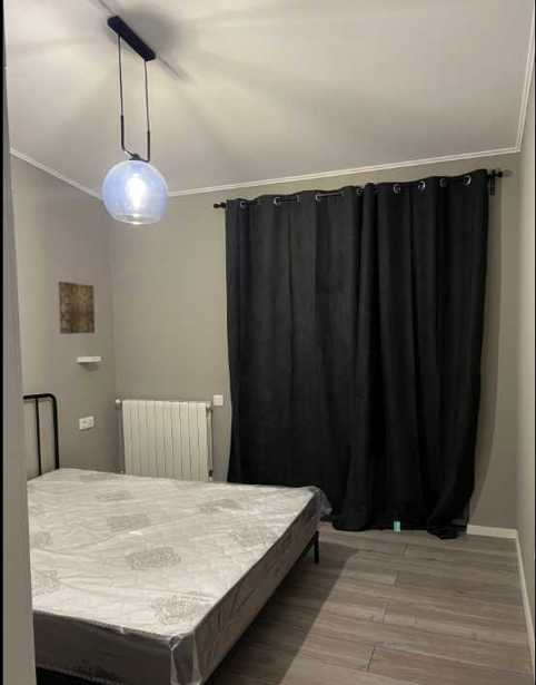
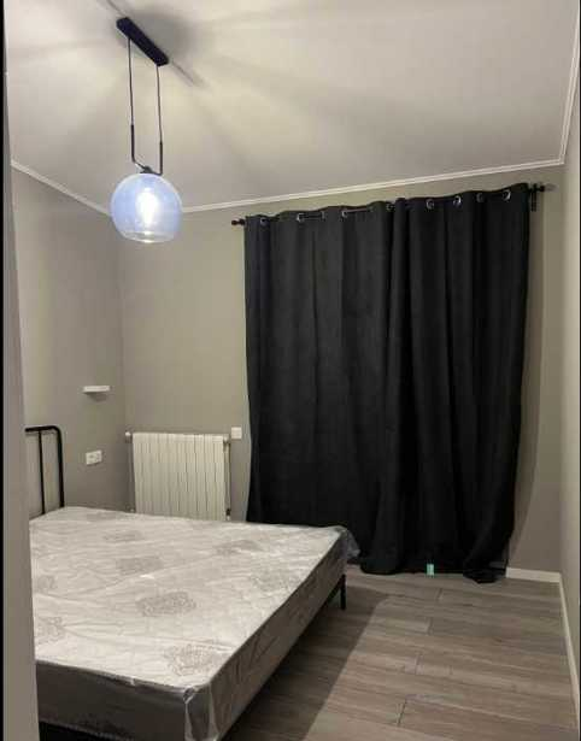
- wall art [57,281,96,335]
